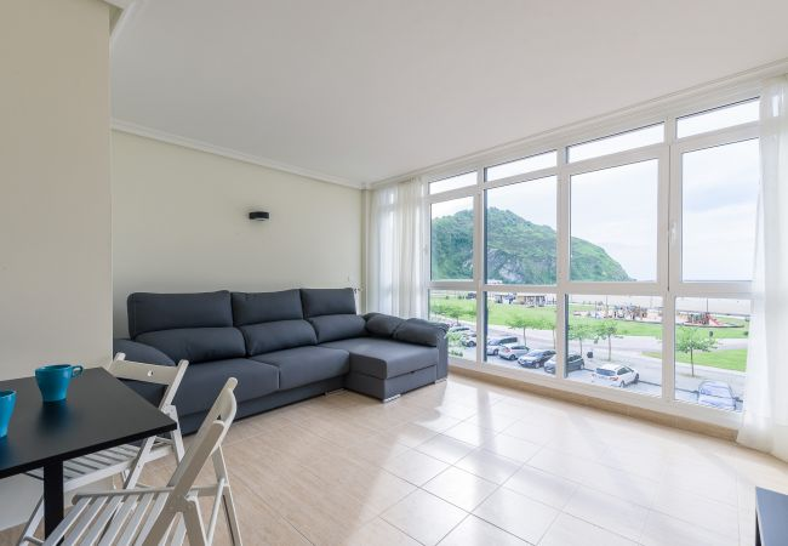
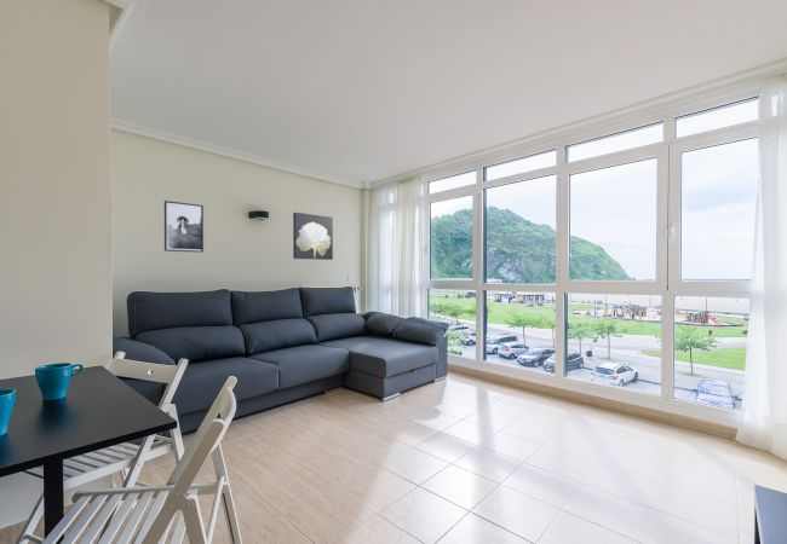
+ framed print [163,199,205,254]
+ wall art [292,212,334,261]
